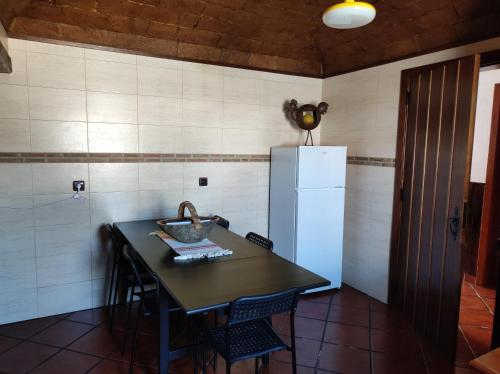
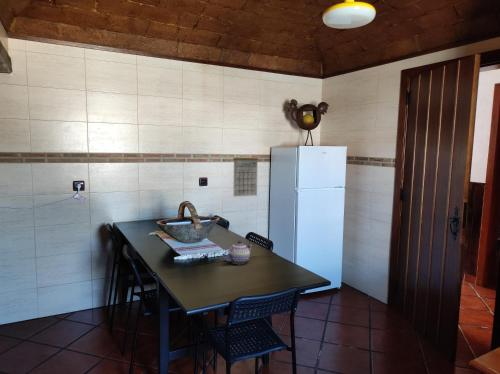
+ calendar [232,152,259,197]
+ teapot [223,240,253,265]
